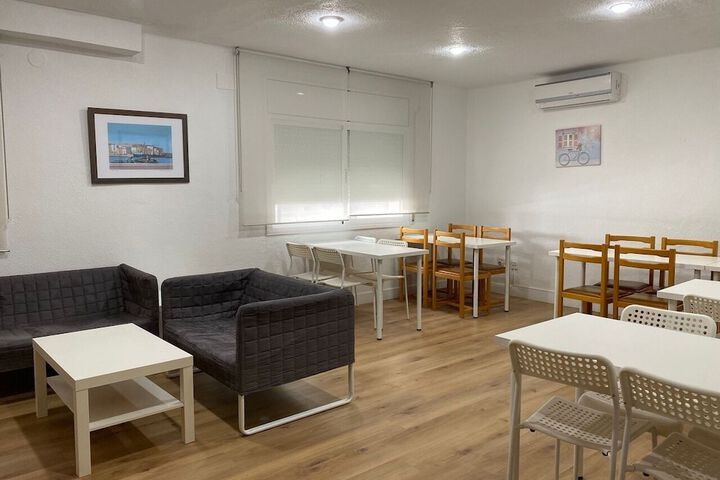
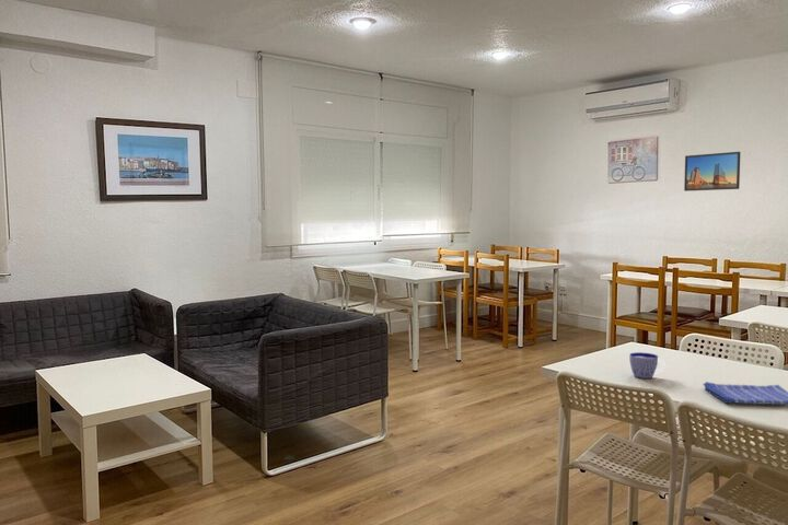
+ dish towel [703,381,788,406]
+ cup [628,351,667,380]
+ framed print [683,151,742,192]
